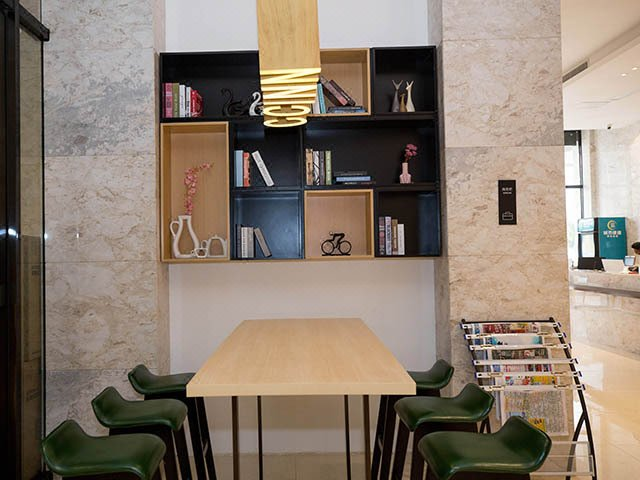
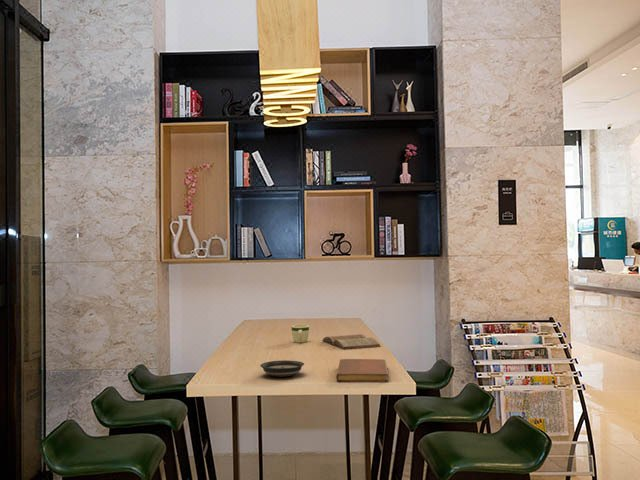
+ notebook [335,358,389,383]
+ mug [291,324,310,343]
+ saucer [260,359,305,377]
+ book [321,333,382,351]
